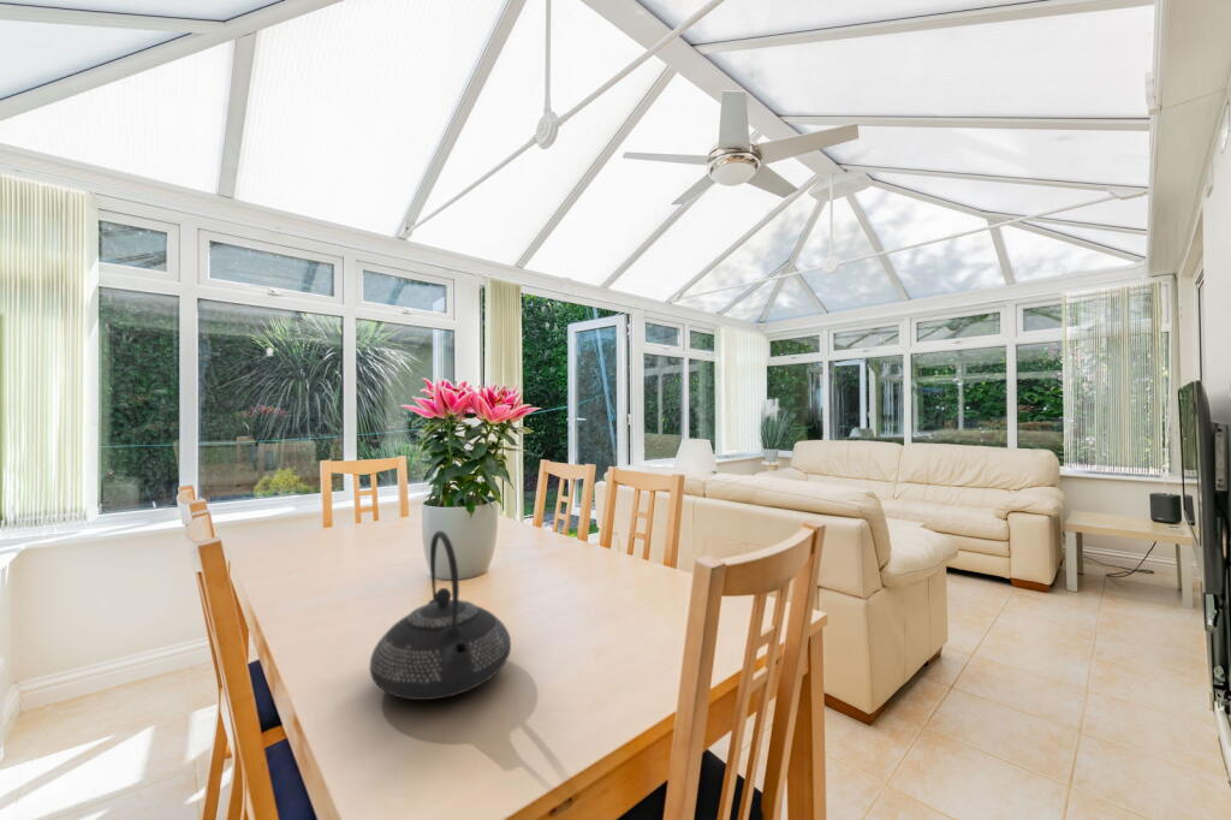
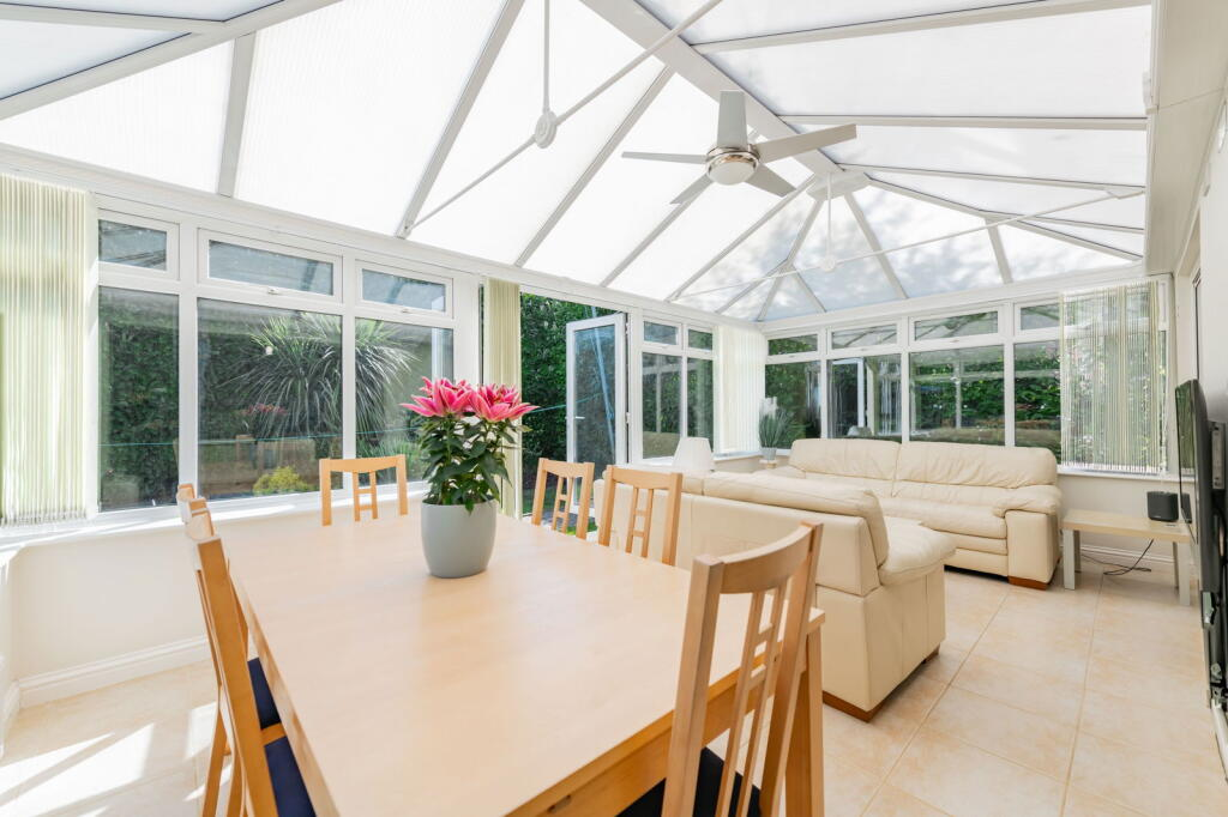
- teapot [369,530,512,701]
